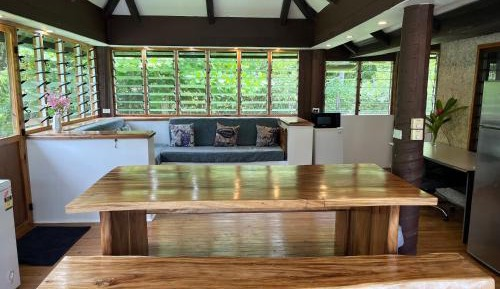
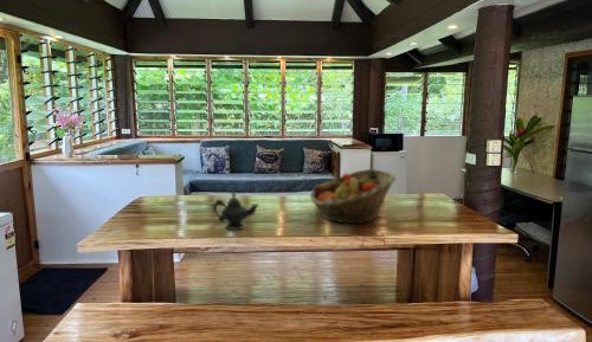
+ teapot [212,191,259,231]
+ fruit basket [309,168,398,225]
